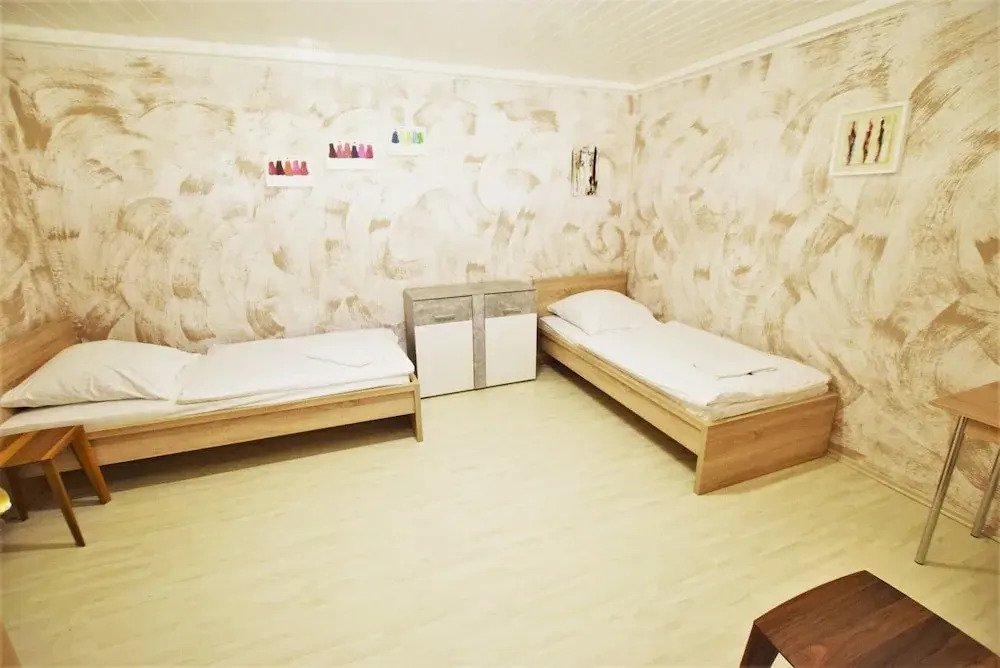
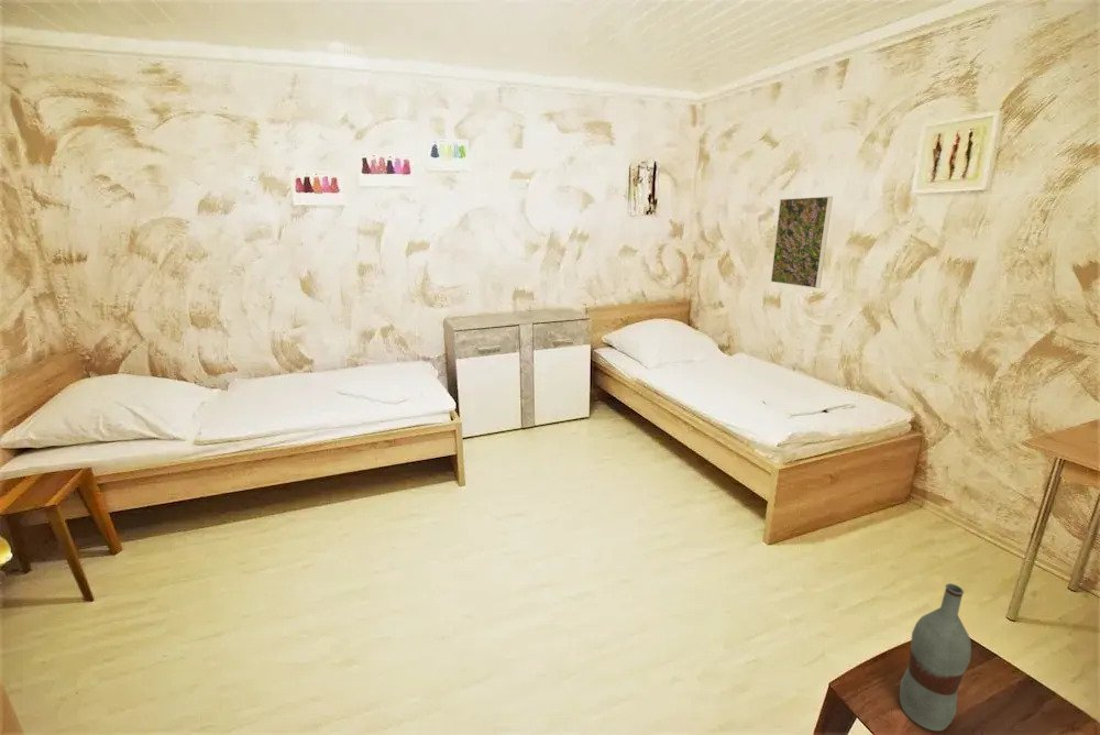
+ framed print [770,195,834,289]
+ bottle [899,582,972,732]
